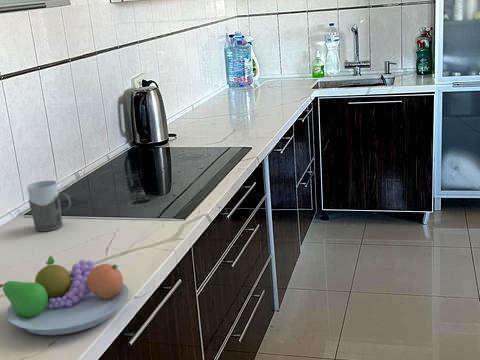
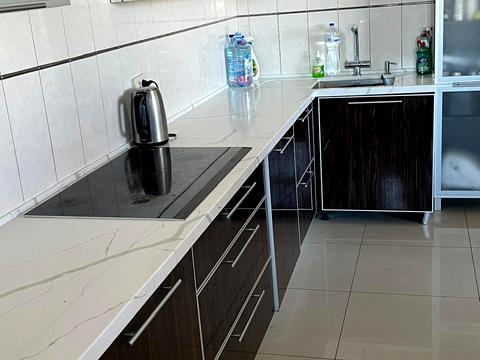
- fruit bowl [0,255,130,336]
- mug [26,180,72,232]
